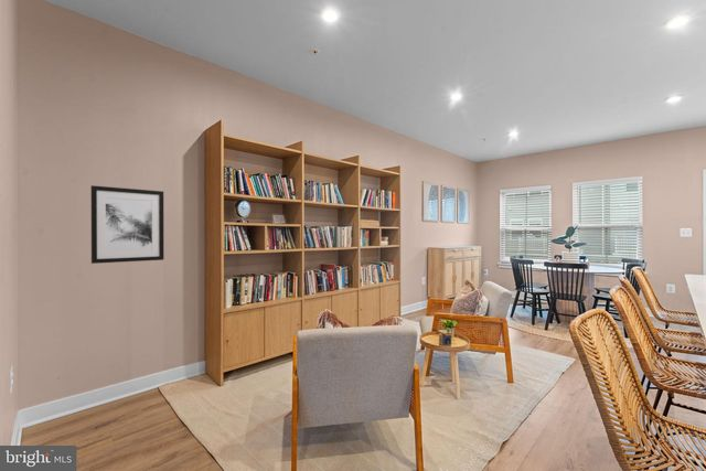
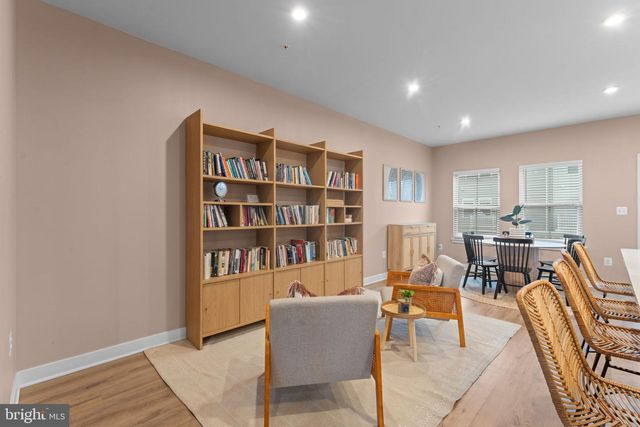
- wall art [90,184,164,265]
